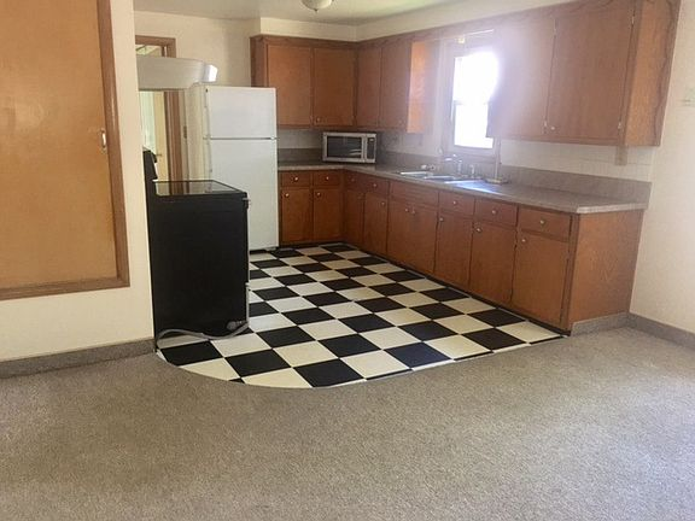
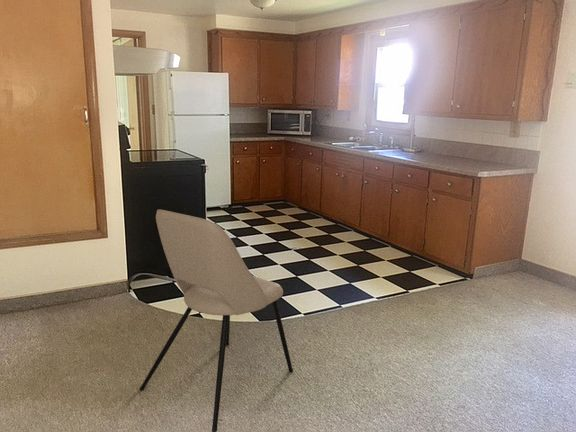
+ dining chair [138,209,294,432]
